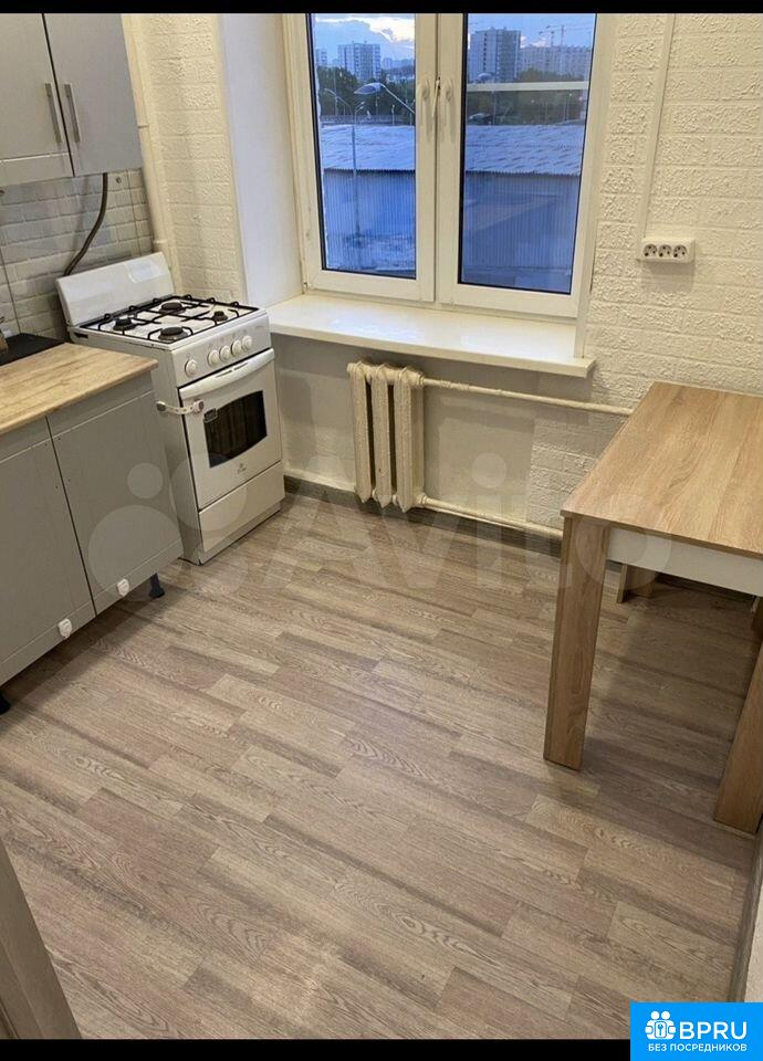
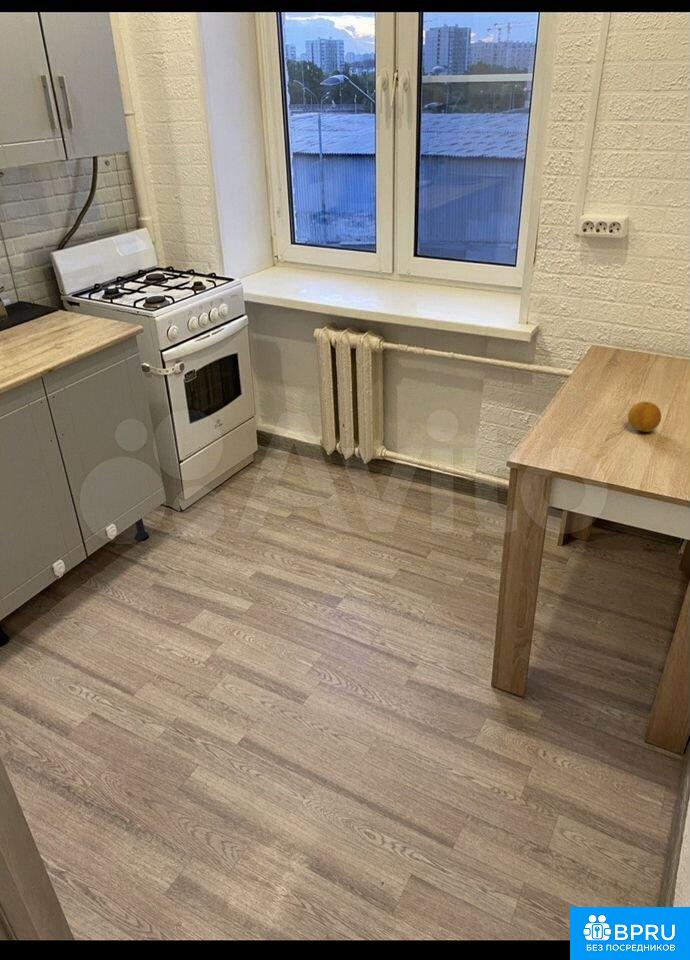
+ fruit [627,401,662,433]
